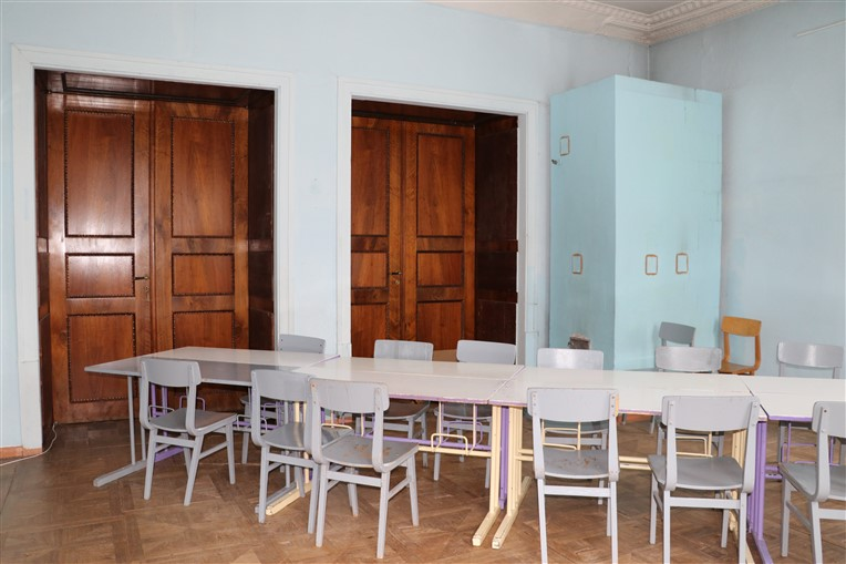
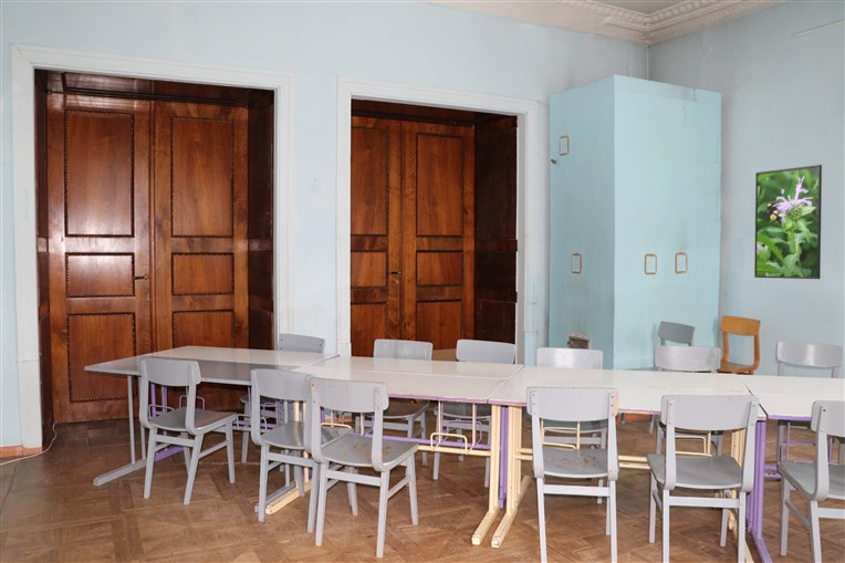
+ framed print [753,164,823,280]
